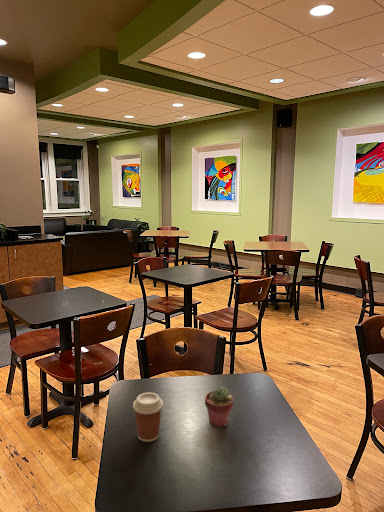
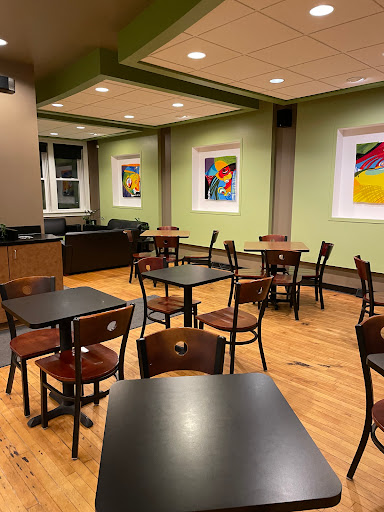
- coffee cup [132,392,164,443]
- potted succulent [204,386,234,428]
